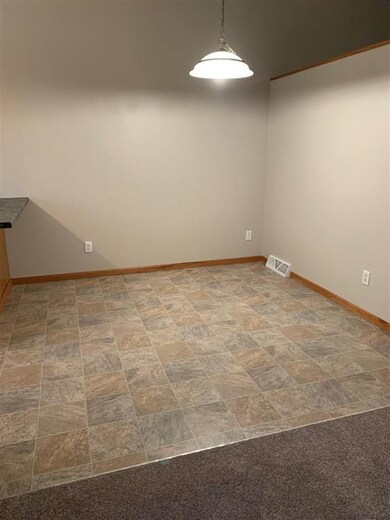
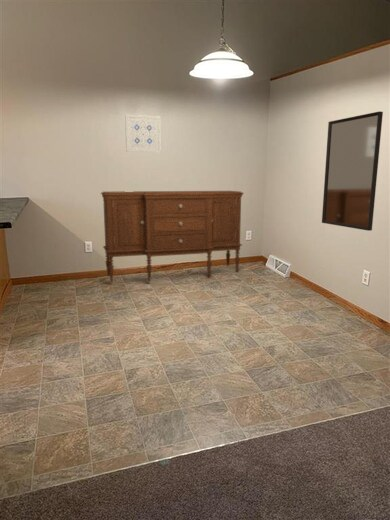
+ sideboard [100,190,245,283]
+ wall art [124,114,162,153]
+ home mirror [321,110,384,232]
